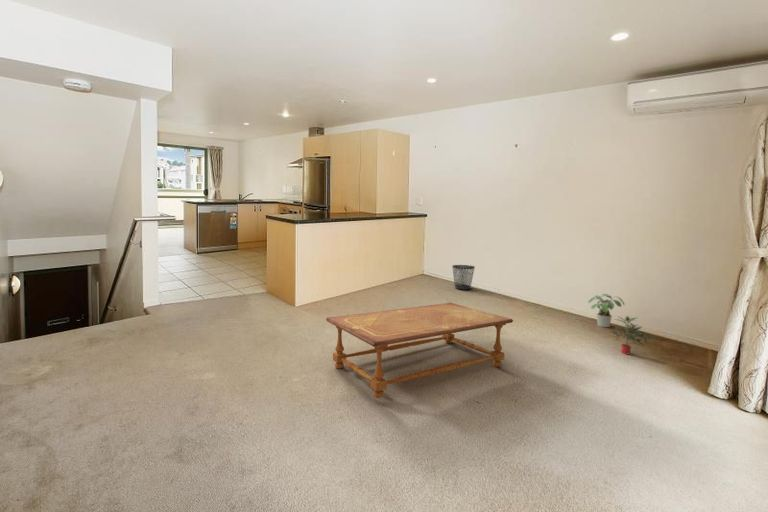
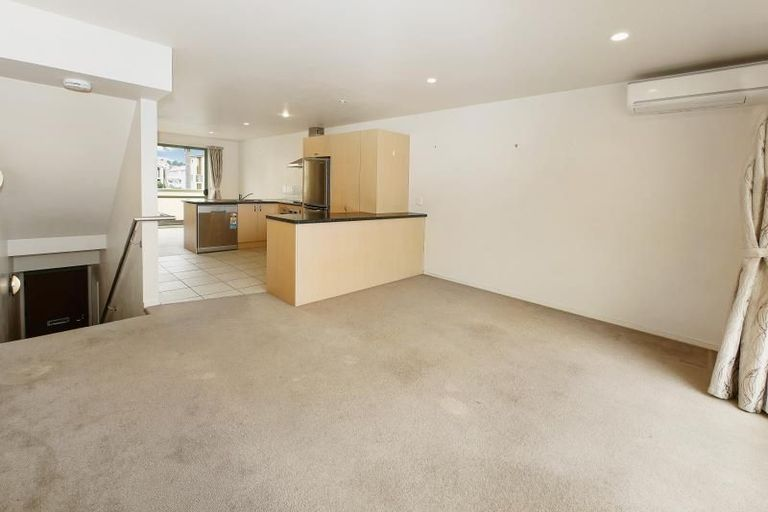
- potted plant [587,293,626,328]
- coffee table [325,302,514,399]
- wastebasket [451,264,476,291]
- potted plant [609,315,656,355]
